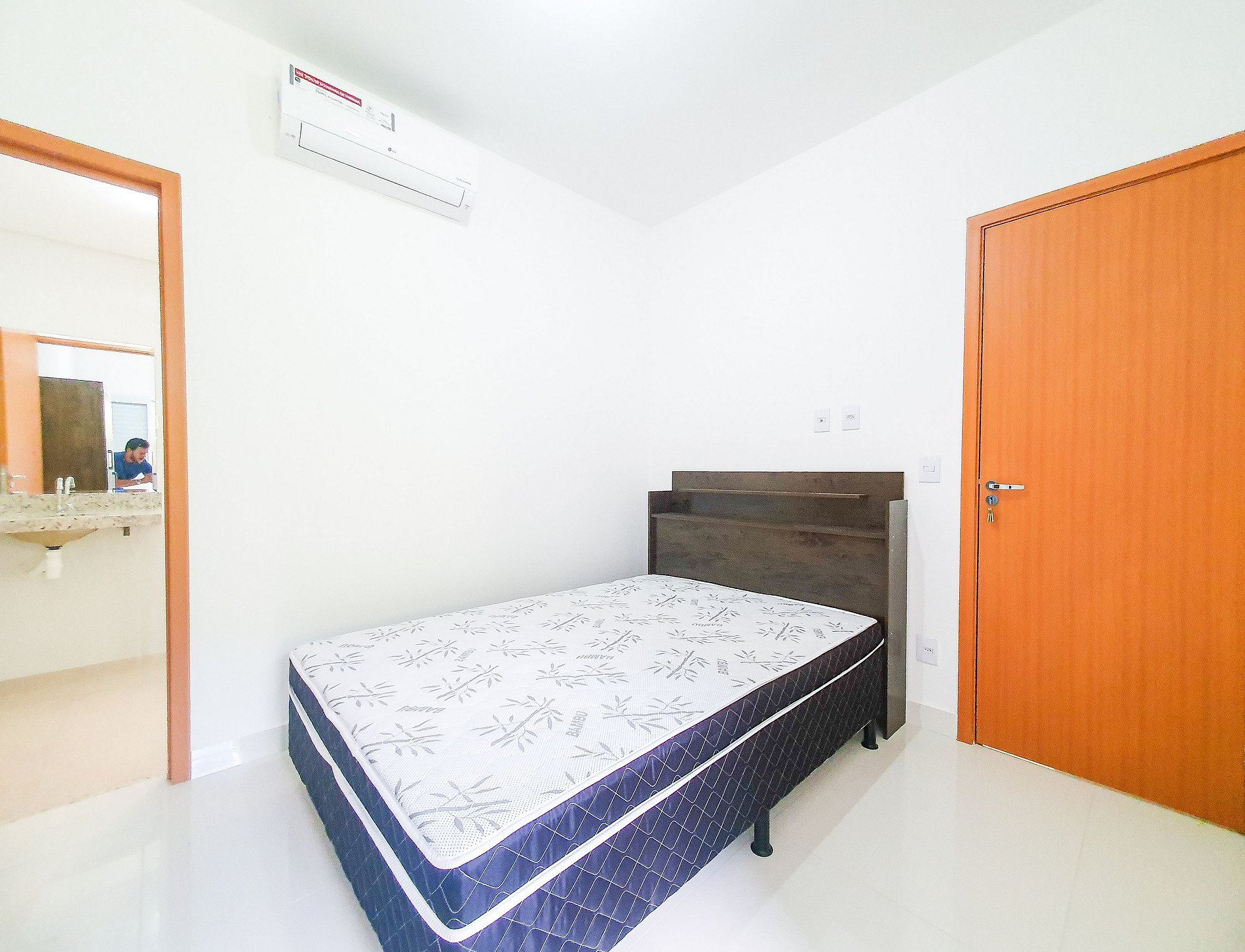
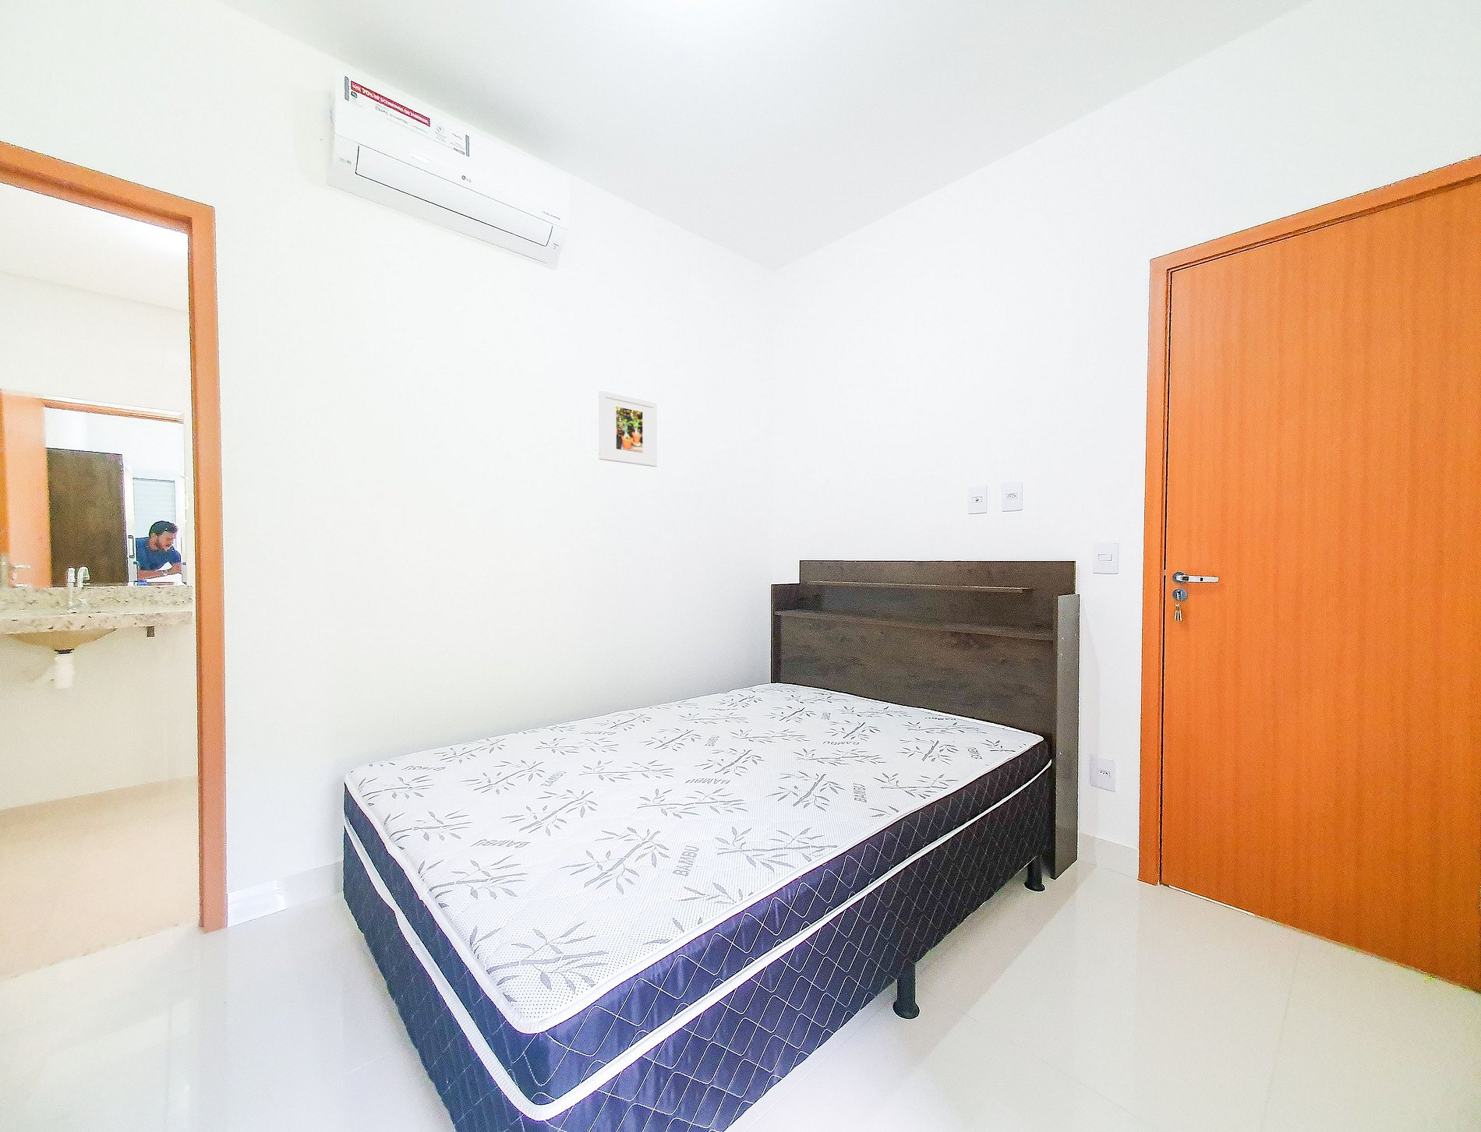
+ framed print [598,390,658,467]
